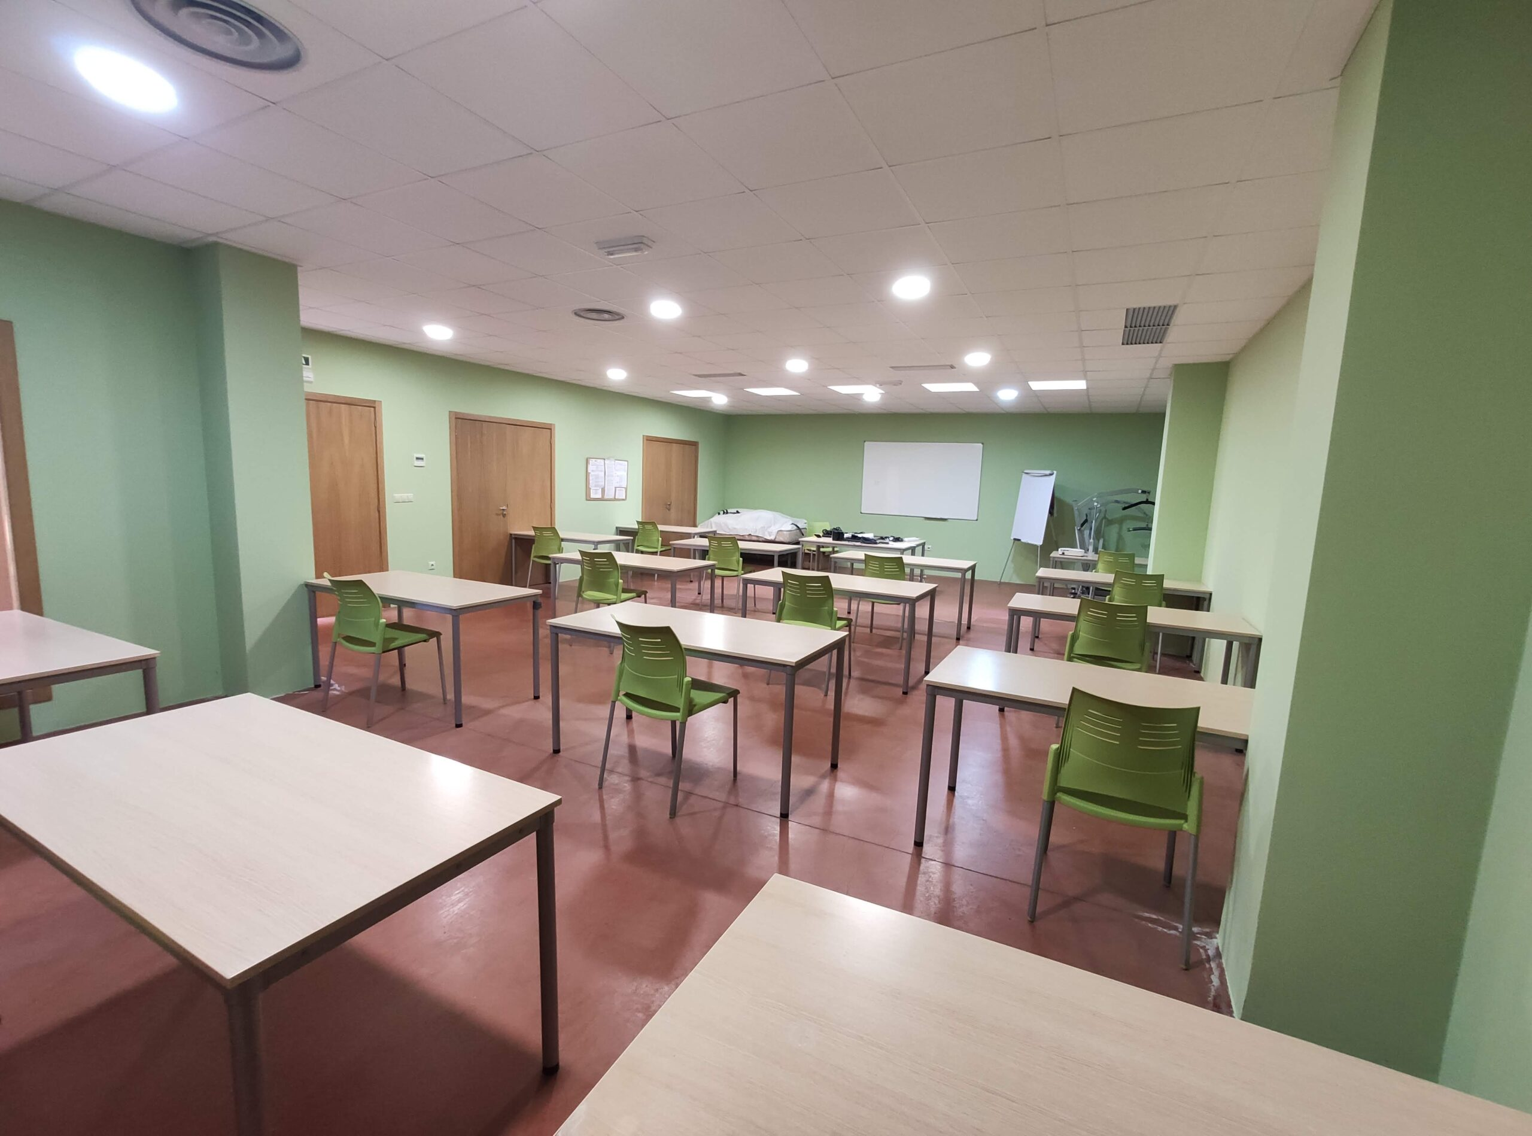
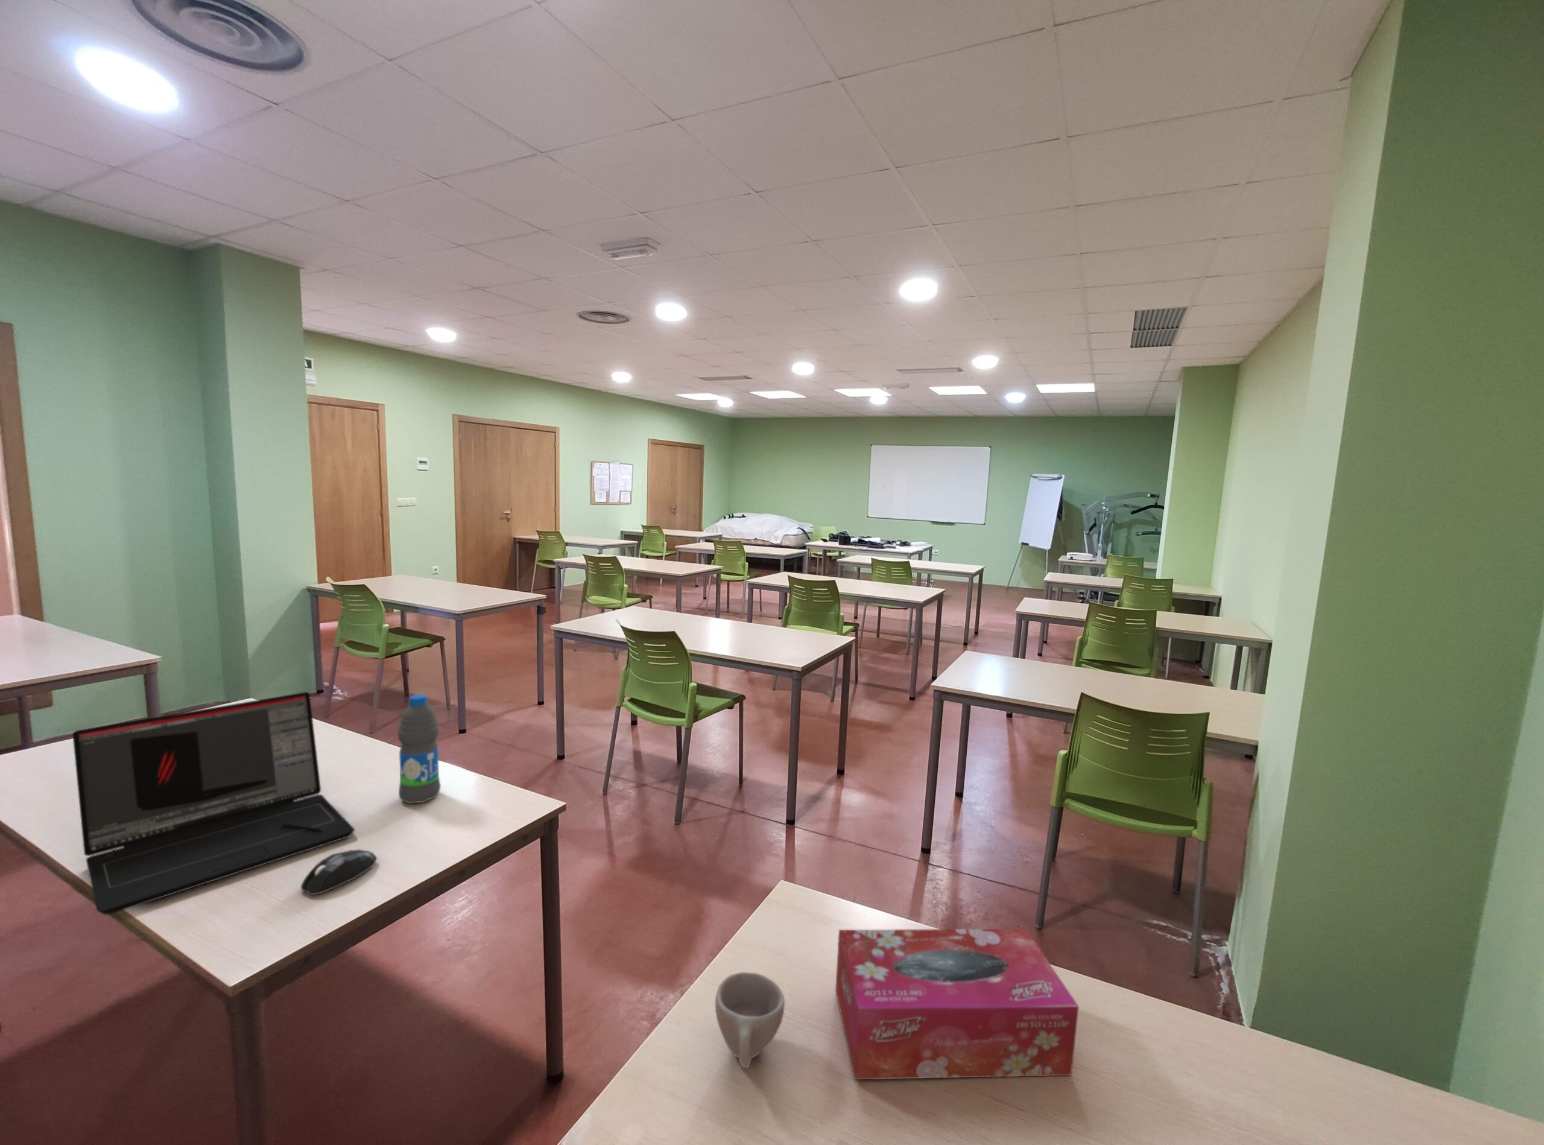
+ tissue box [835,929,1080,1080]
+ laptop [72,692,355,915]
+ mouse [301,849,378,896]
+ cup [714,972,785,1068]
+ water bottle [397,694,441,805]
